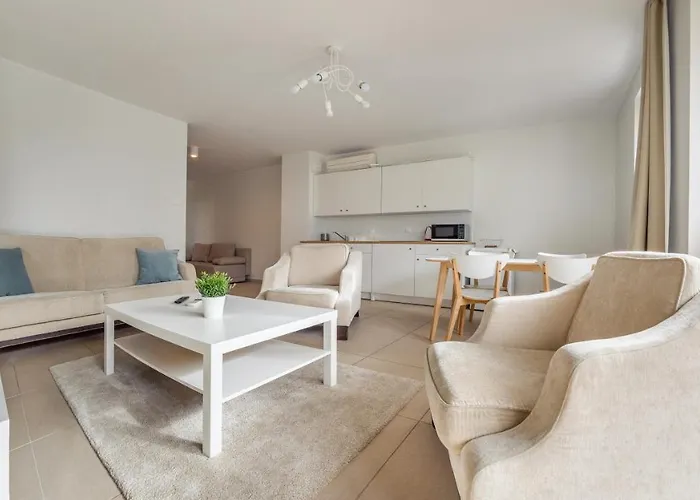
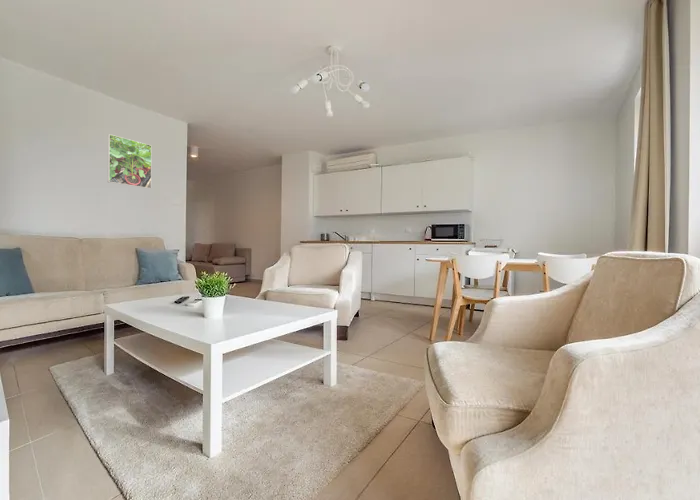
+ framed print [107,133,153,190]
